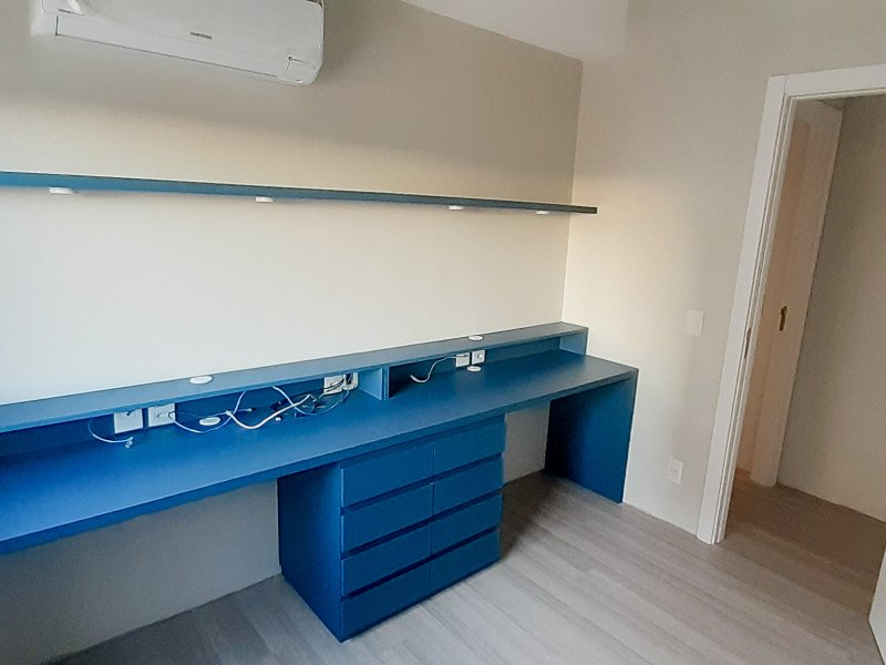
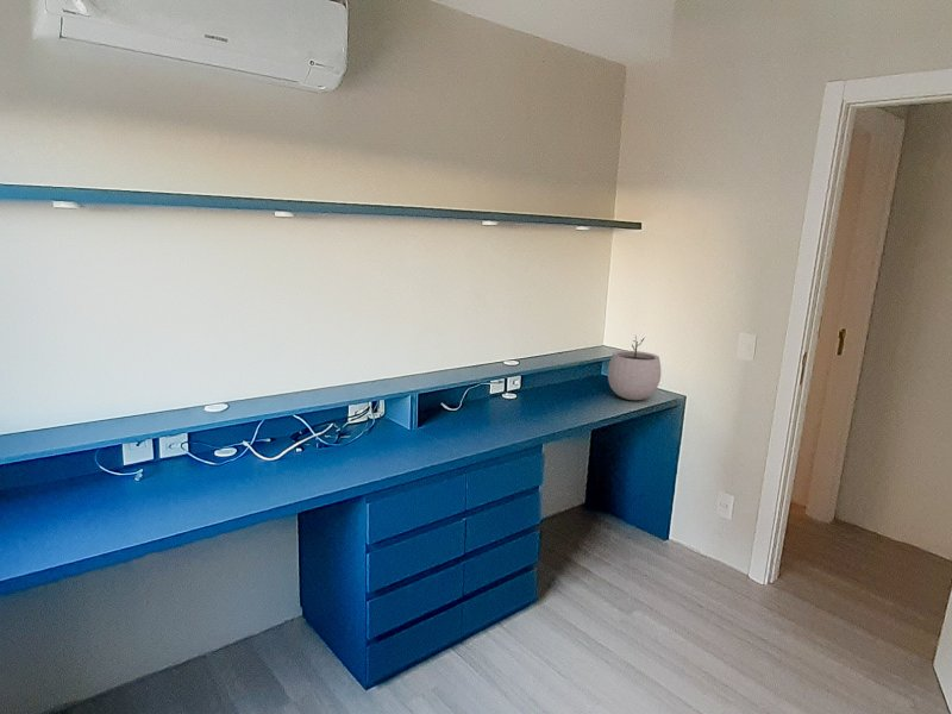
+ plant pot [607,336,662,401]
